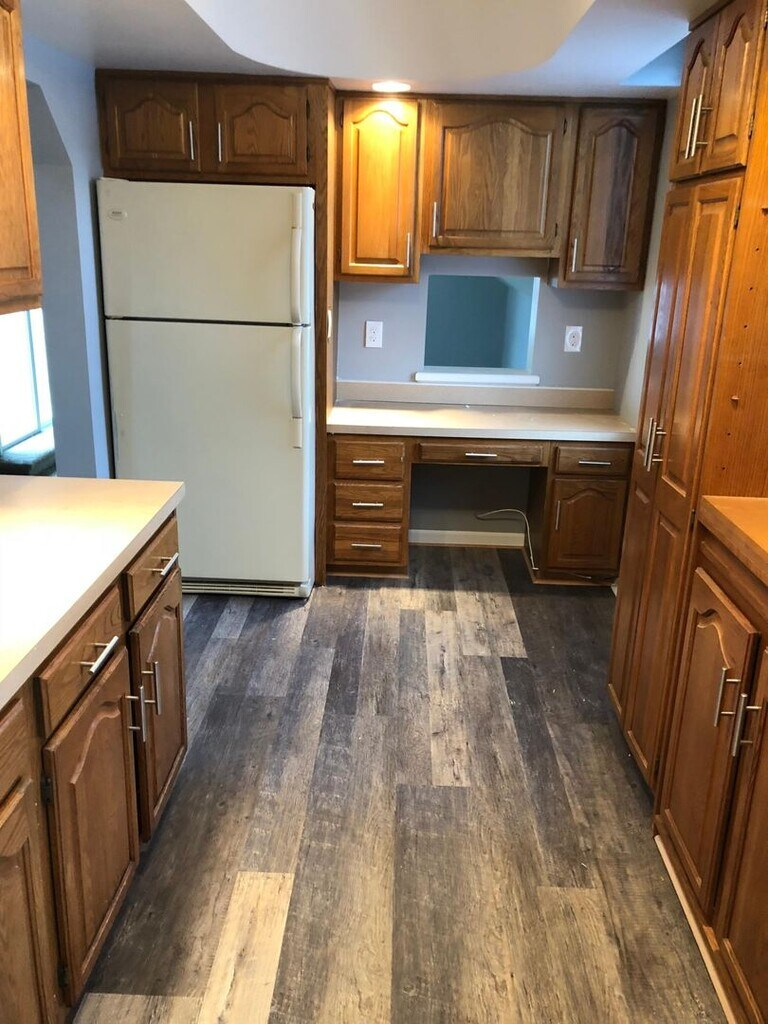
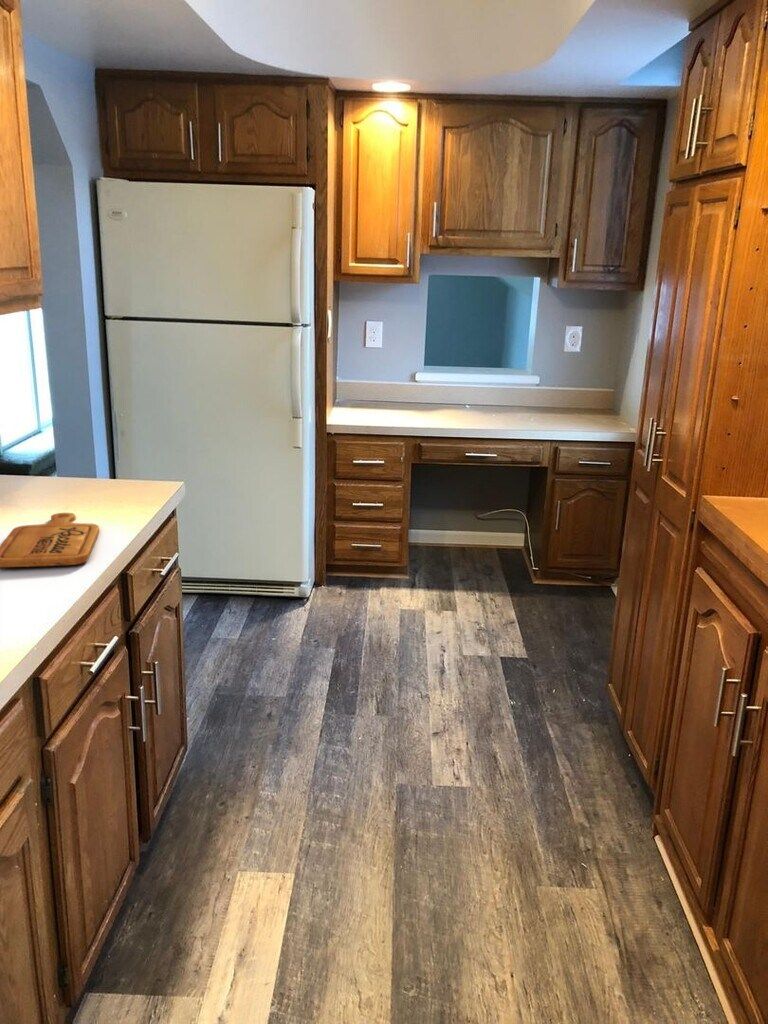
+ cutting board [0,512,100,568]
